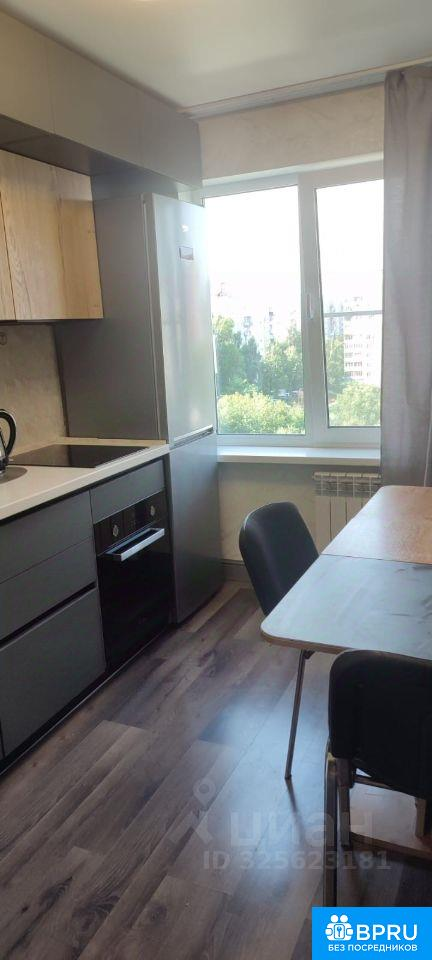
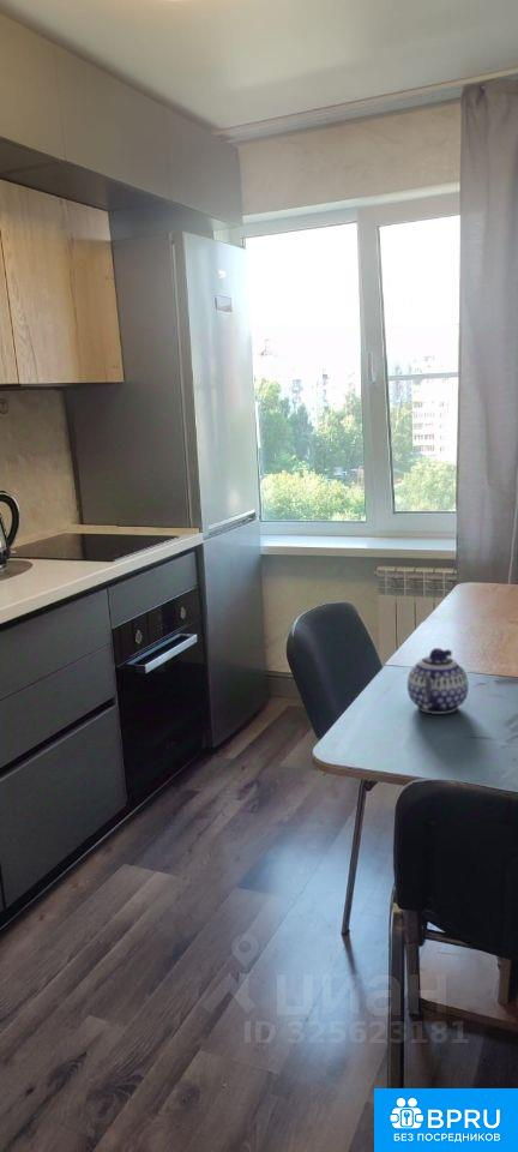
+ teapot [406,647,470,715]
